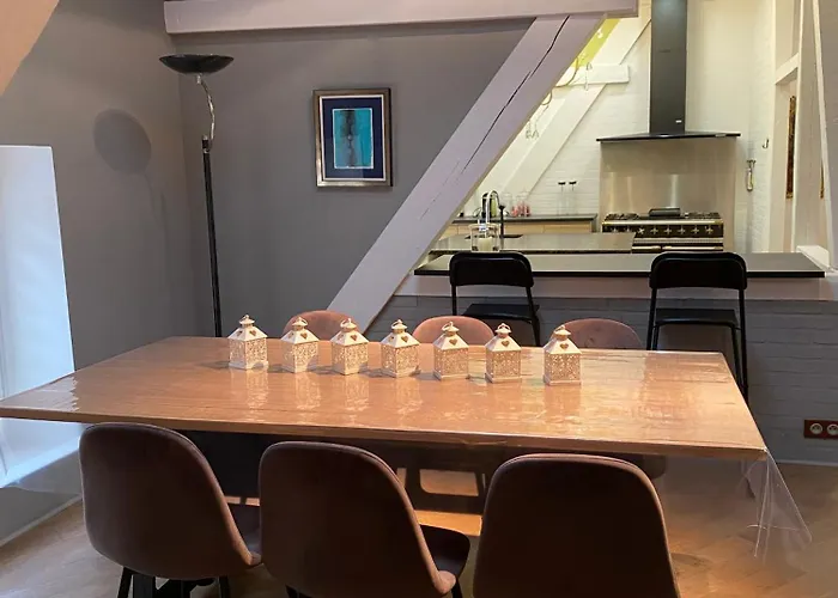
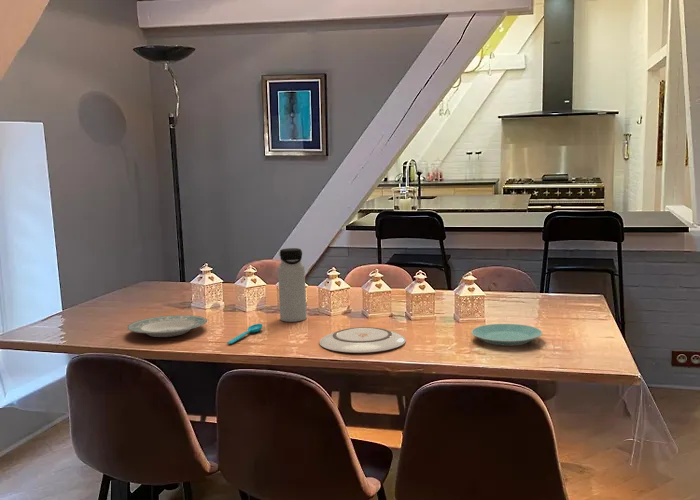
+ water bottle [277,247,307,323]
+ plate [318,326,407,354]
+ plate [126,314,208,338]
+ spoon [226,323,263,345]
+ plate [470,323,544,347]
